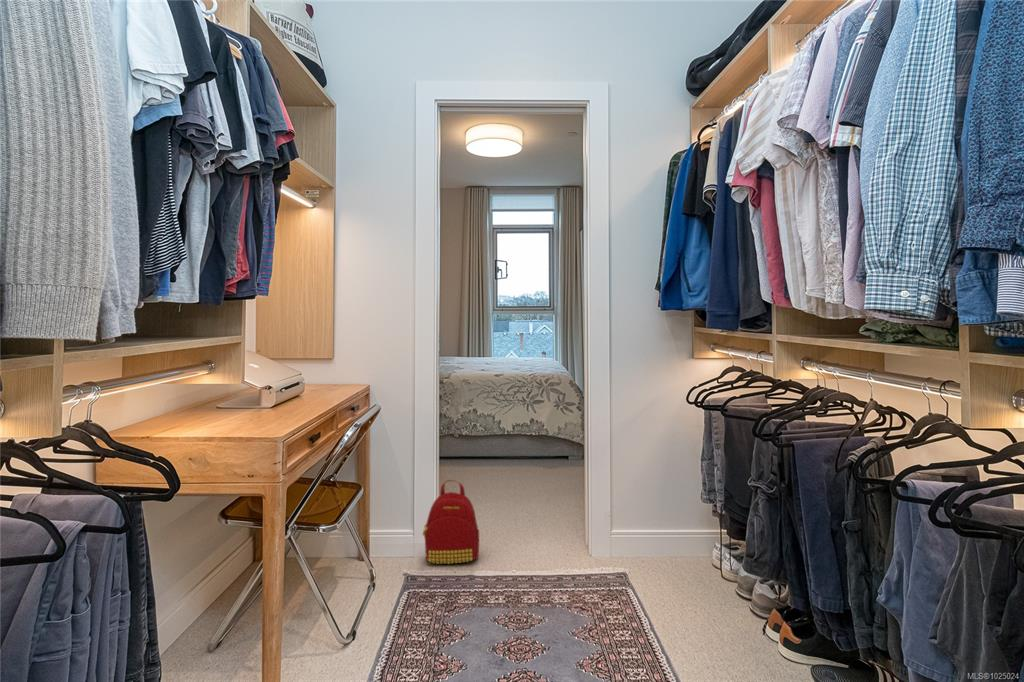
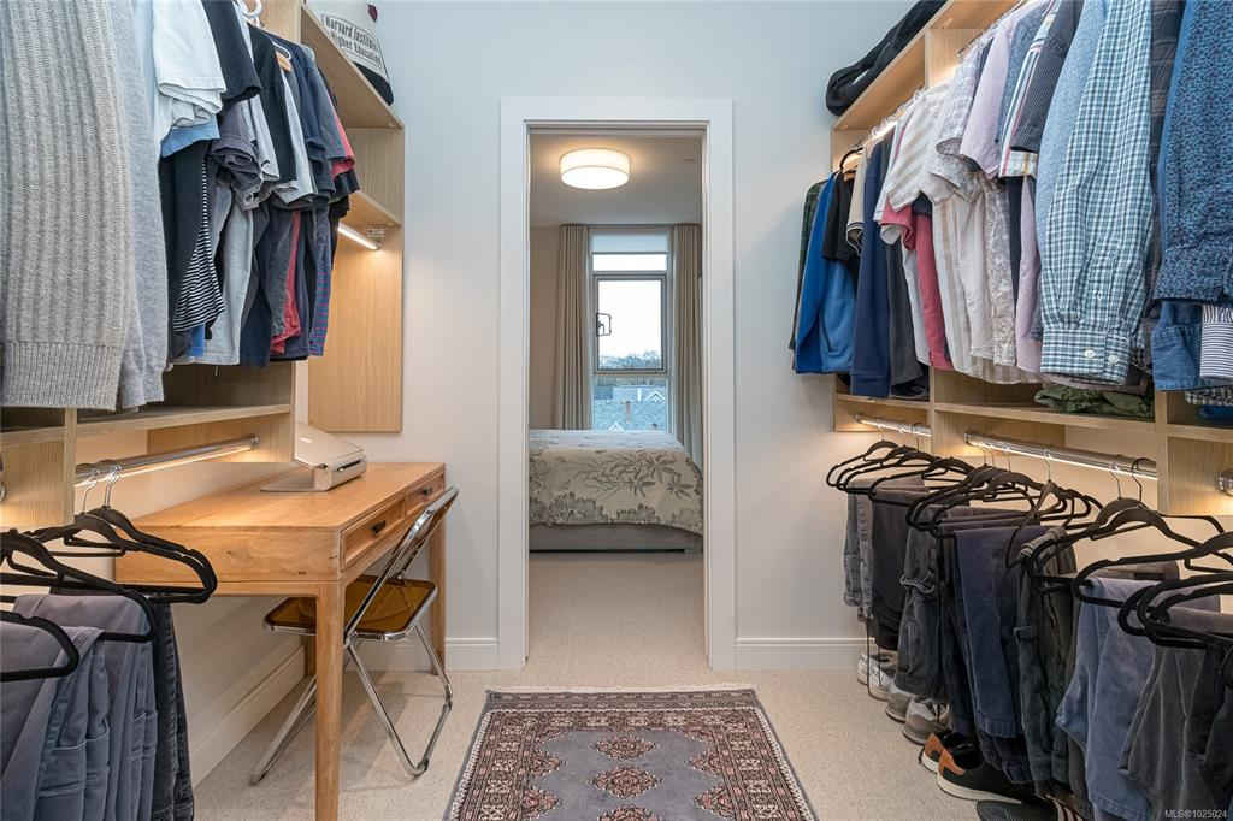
- backpack [421,479,480,565]
